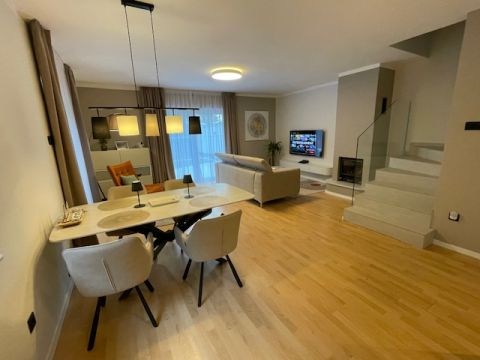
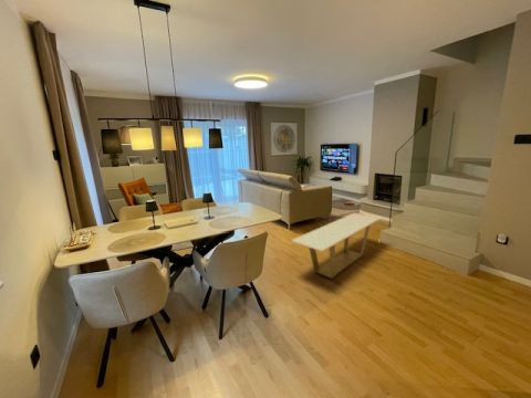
+ coffee table [291,212,382,280]
